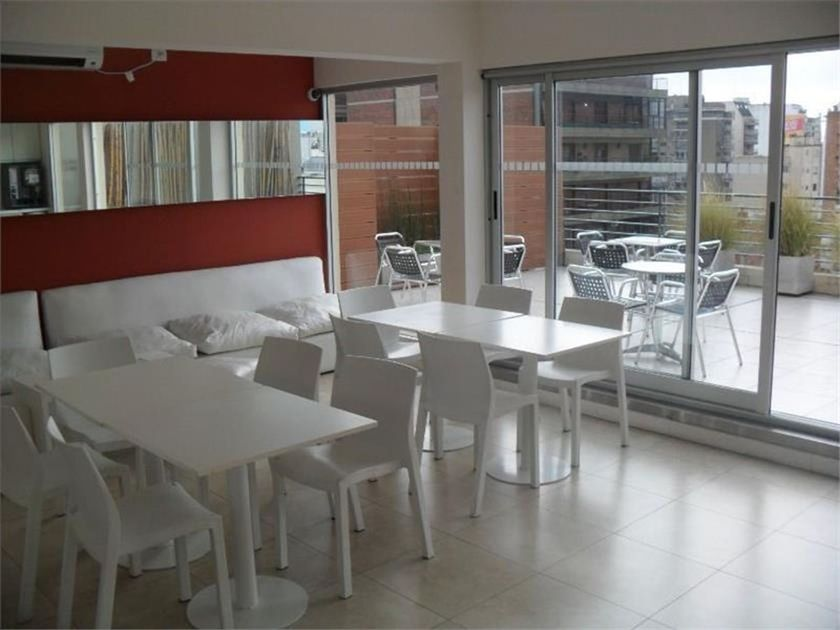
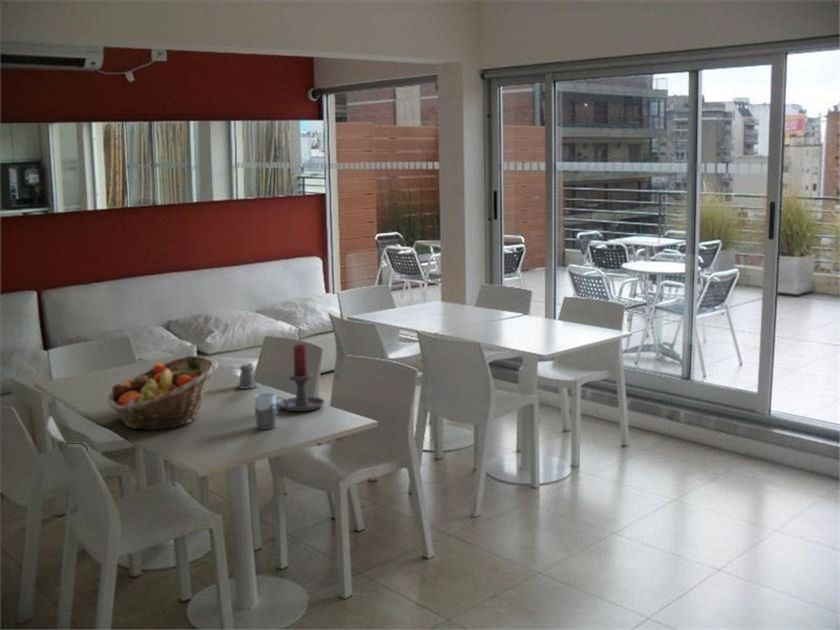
+ fruit basket [107,355,219,430]
+ pepper shaker [228,362,258,390]
+ mug [254,392,279,430]
+ candle holder [276,343,326,412]
